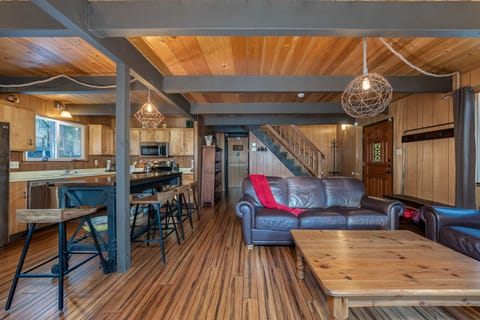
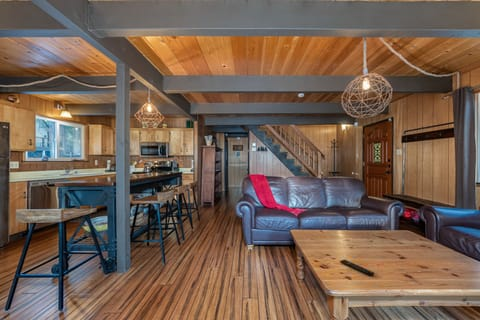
+ remote control [339,259,375,277]
